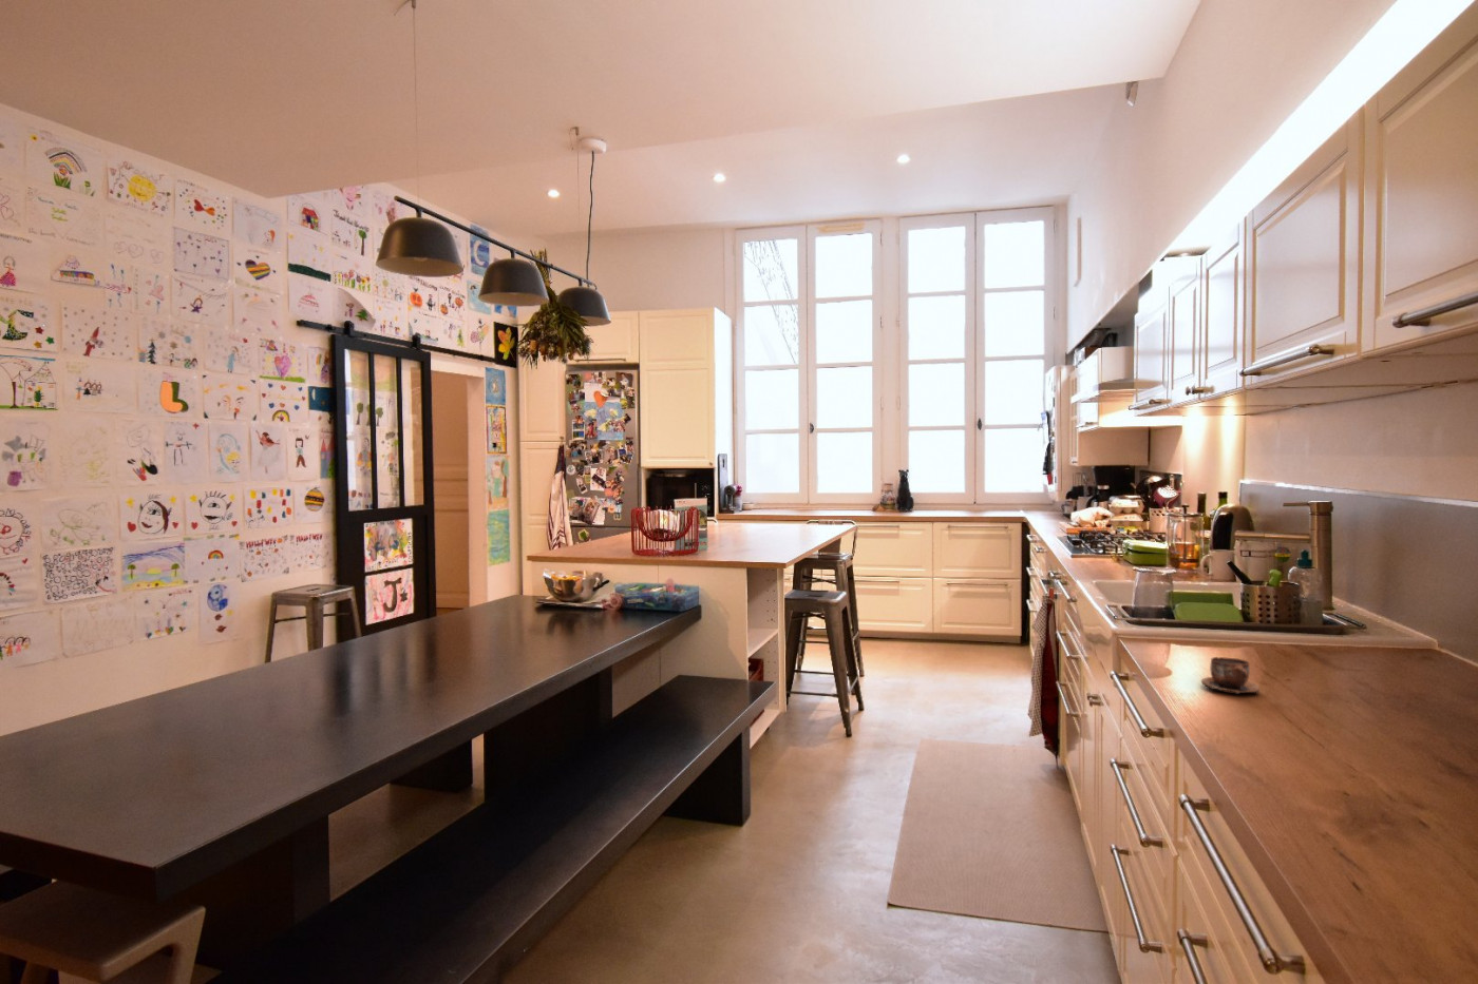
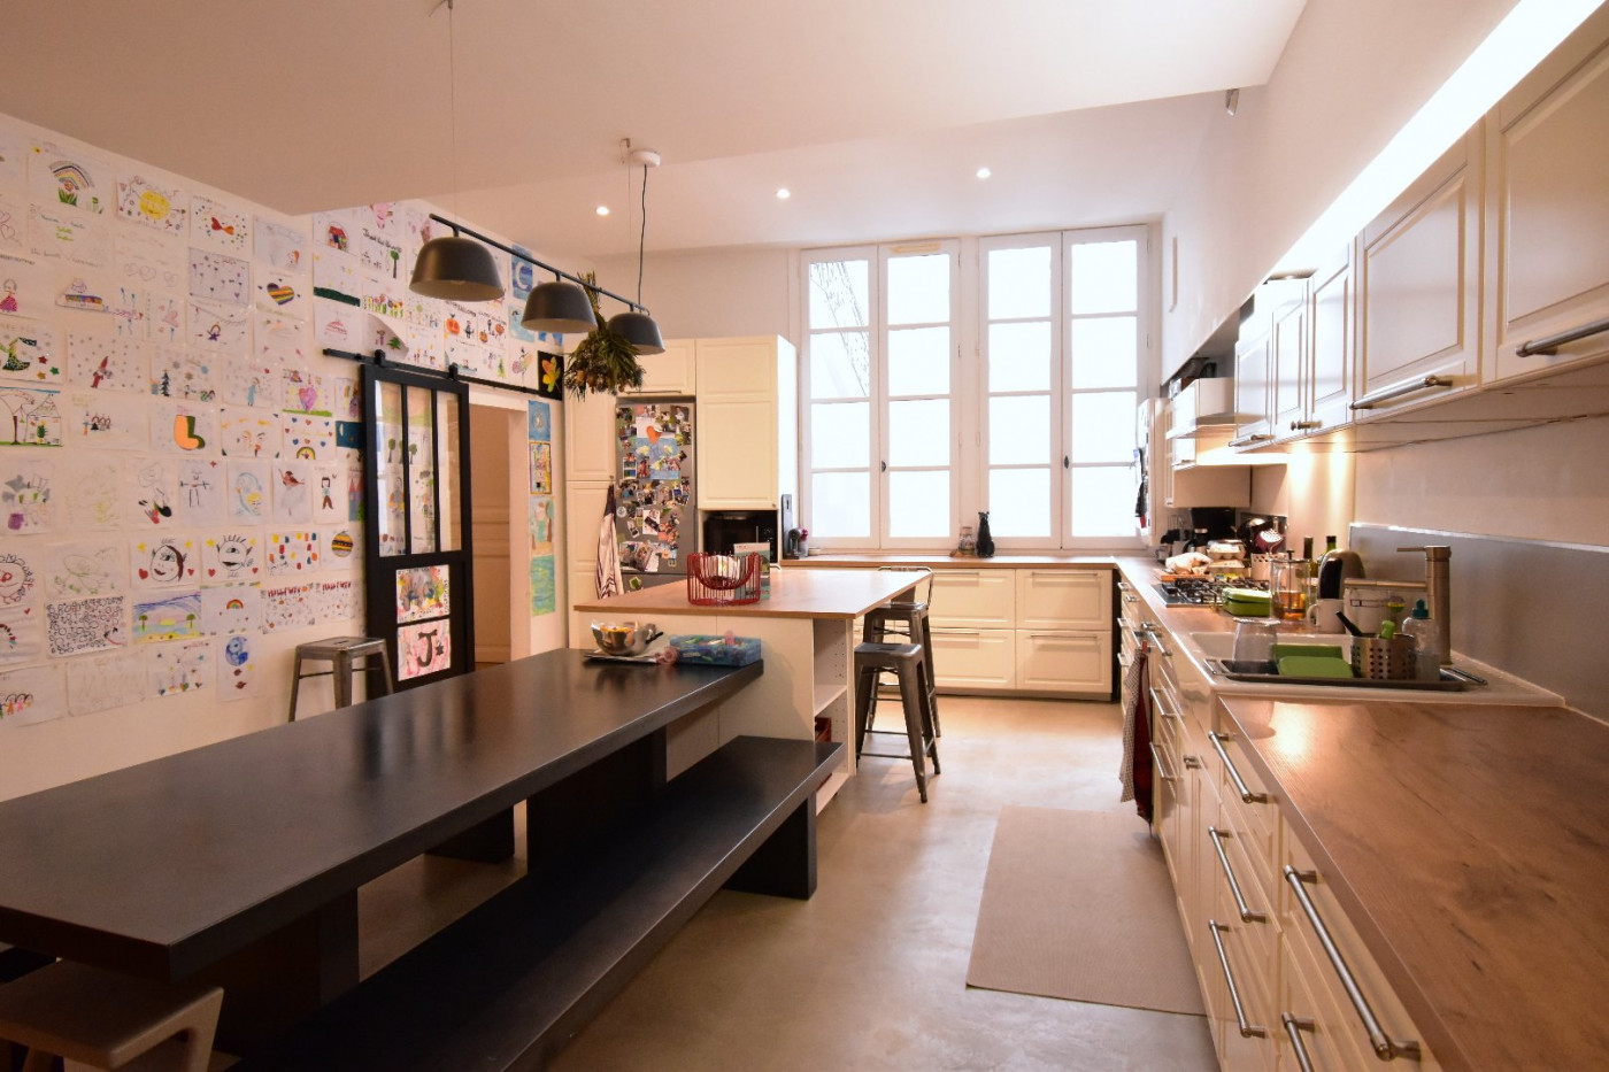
- cup [1200,656,1260,695]
